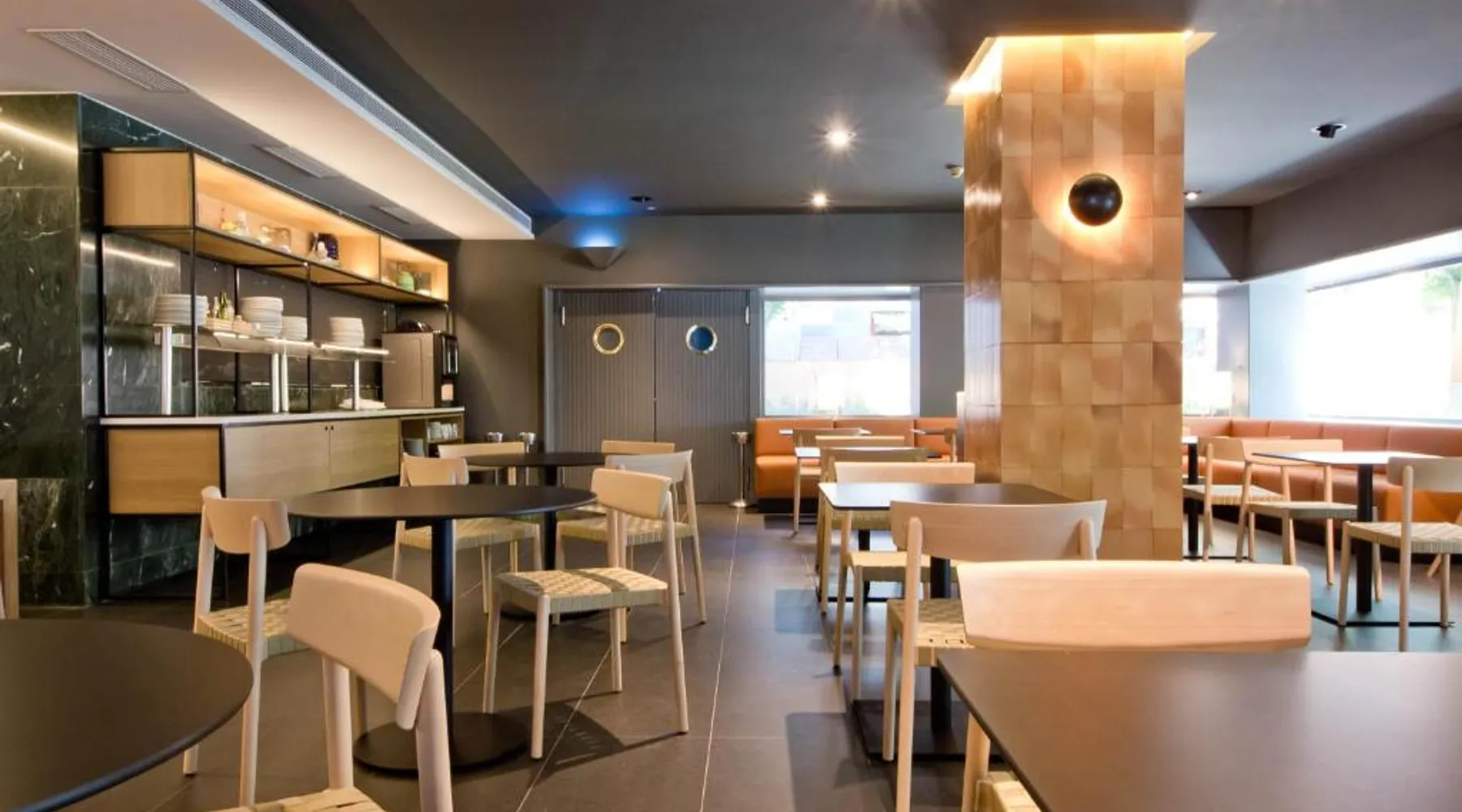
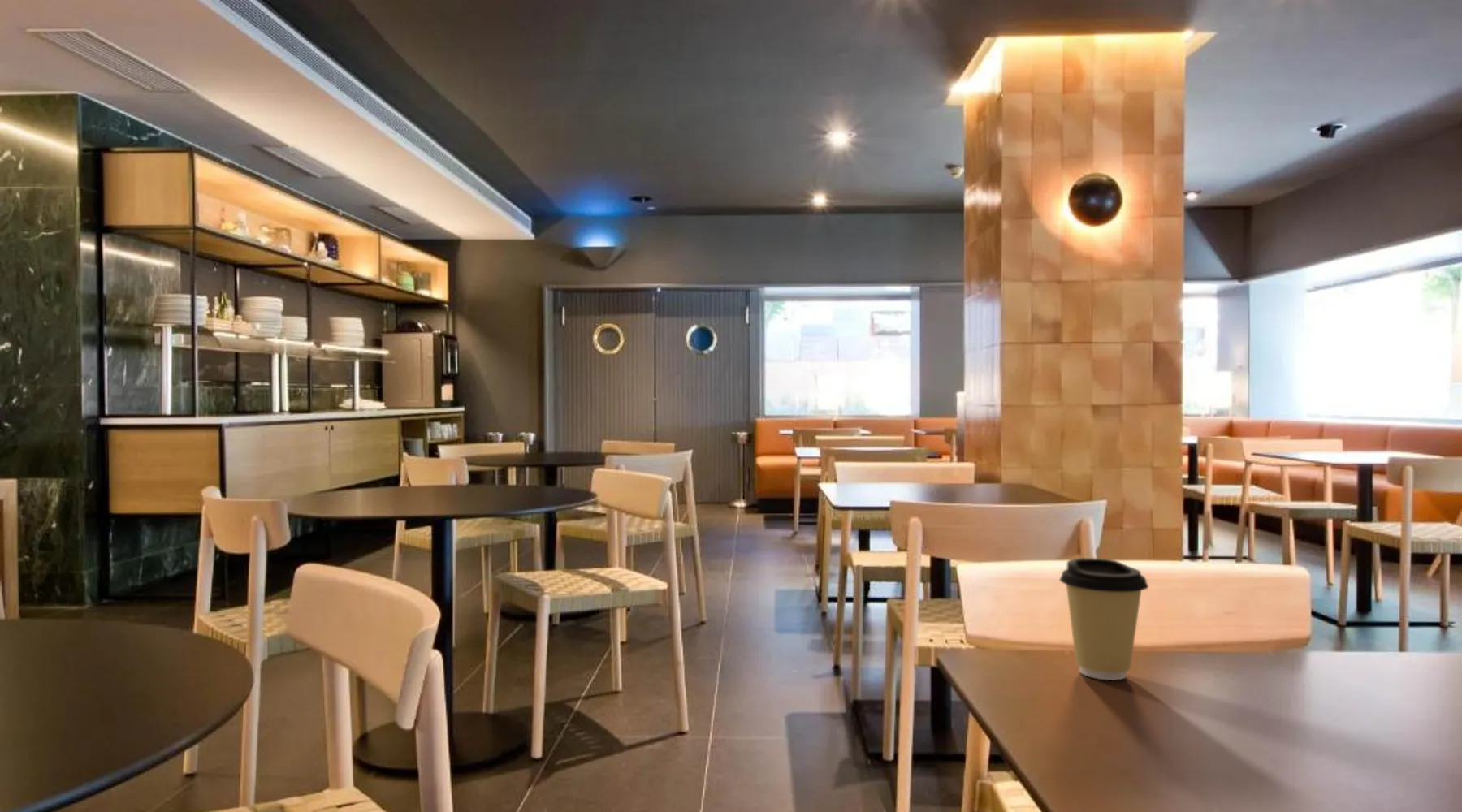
+ coffee cup [1059,557,1149,681]
